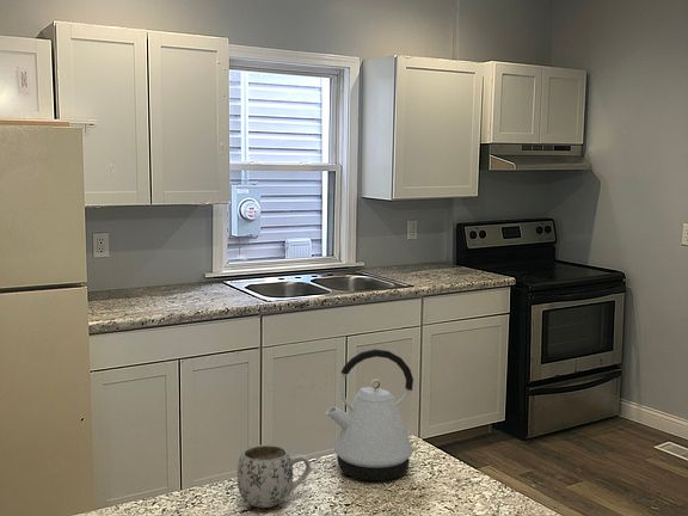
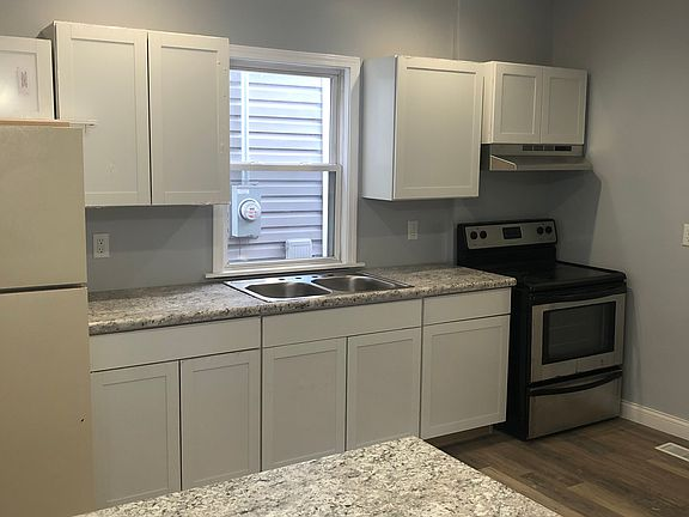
- mug [236,443,313,509]
- kettle [325,348,418,481]
